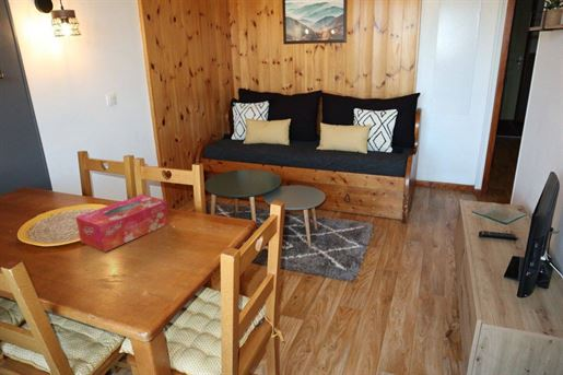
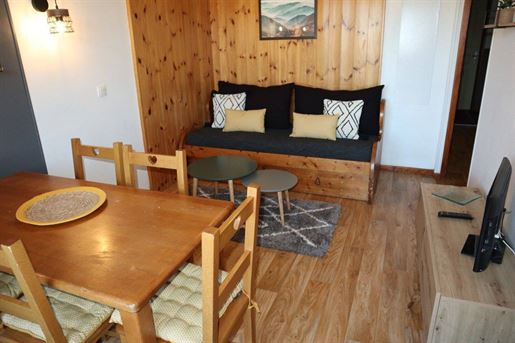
- tissue box [74,194,171,254]
